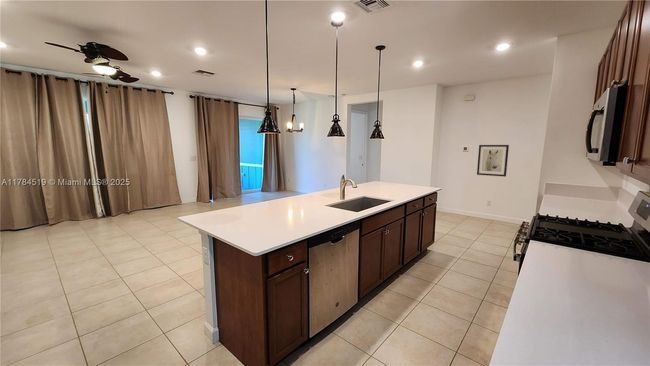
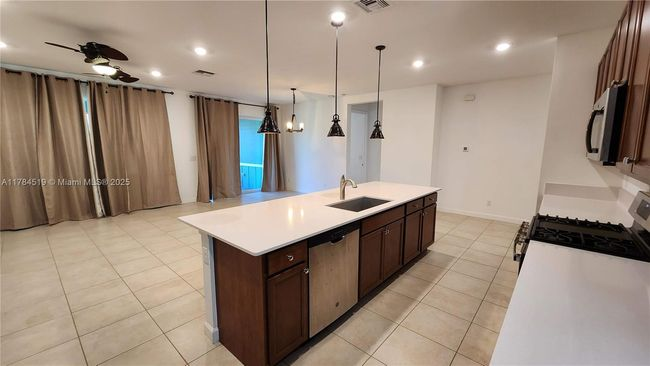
- wall art [476,144,510,178]
